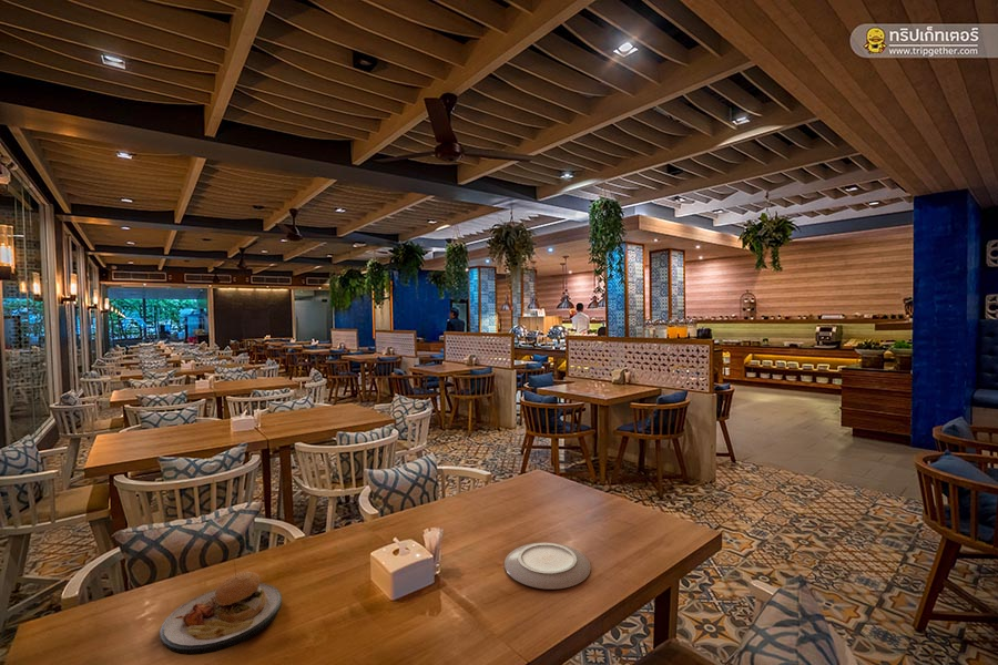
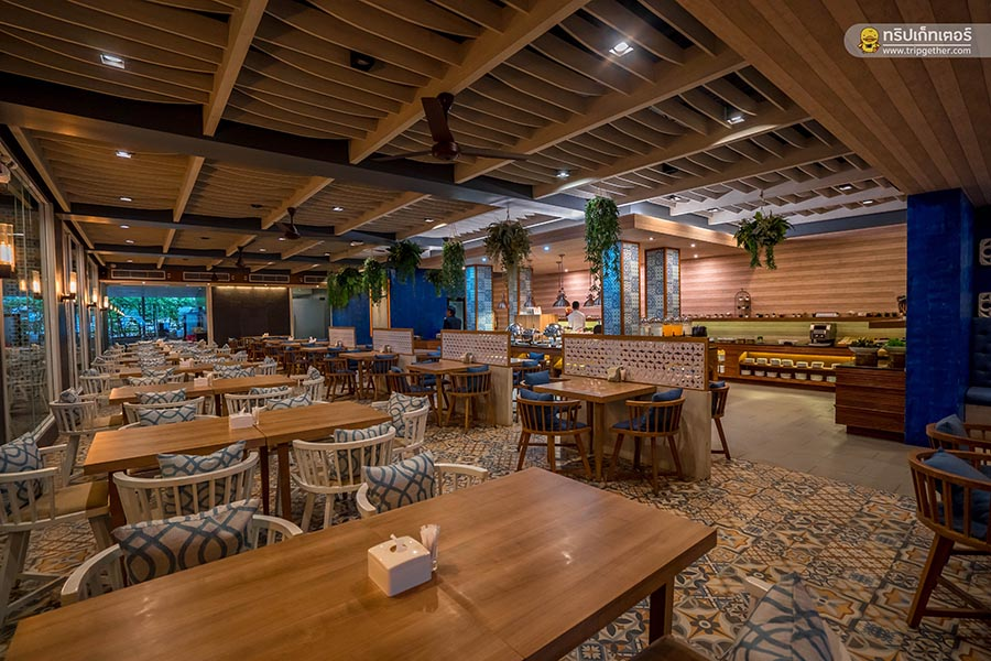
- plate [503,542,592,591]
- plate [159,561,283,656]
